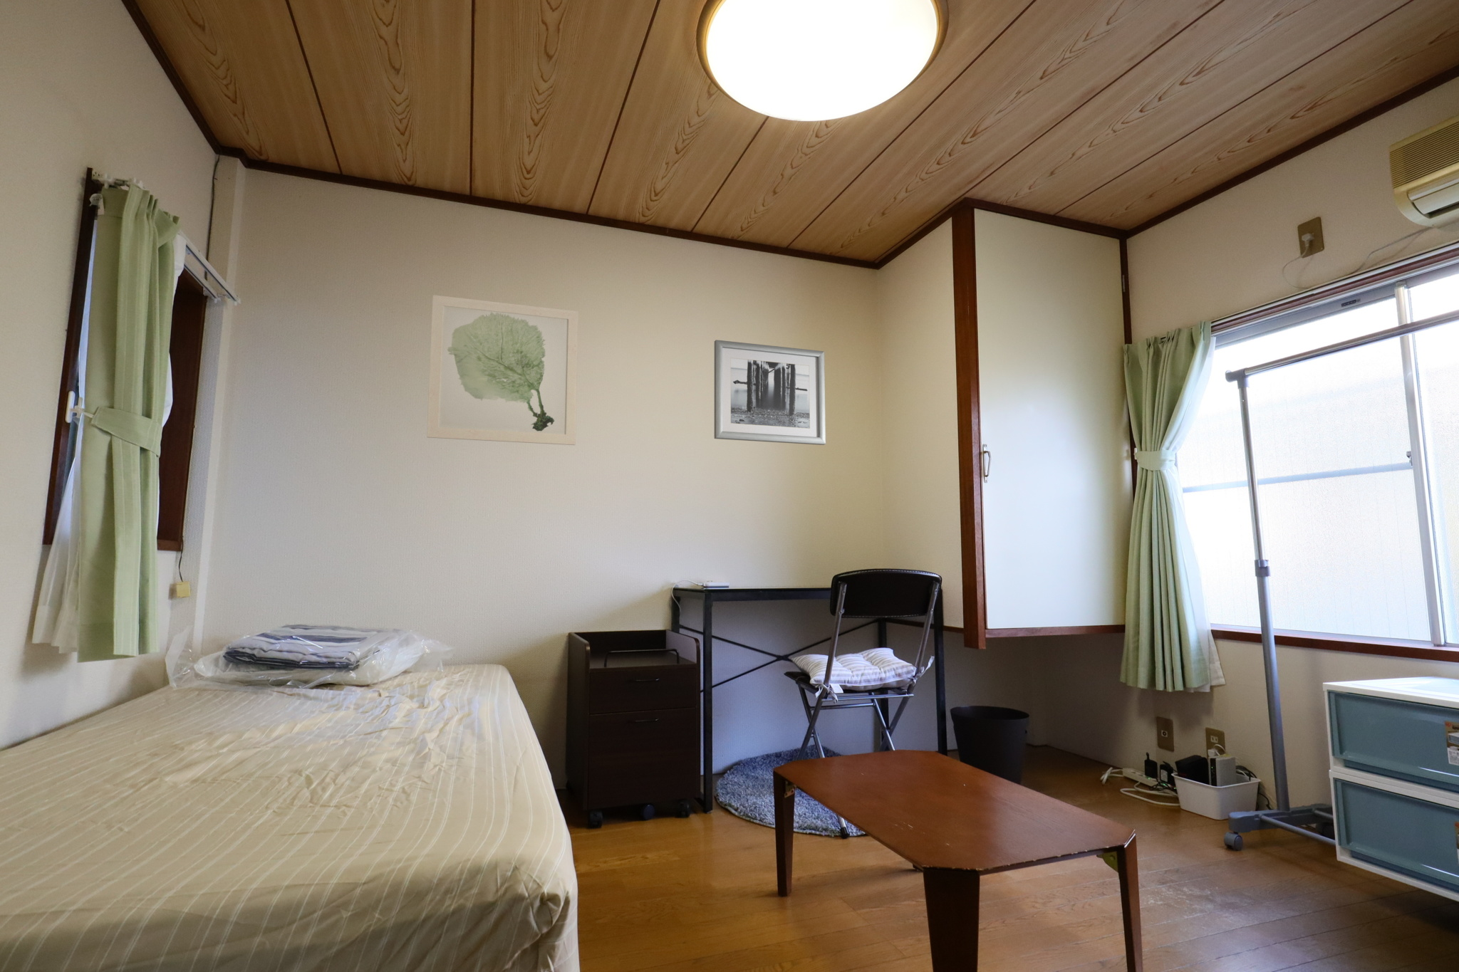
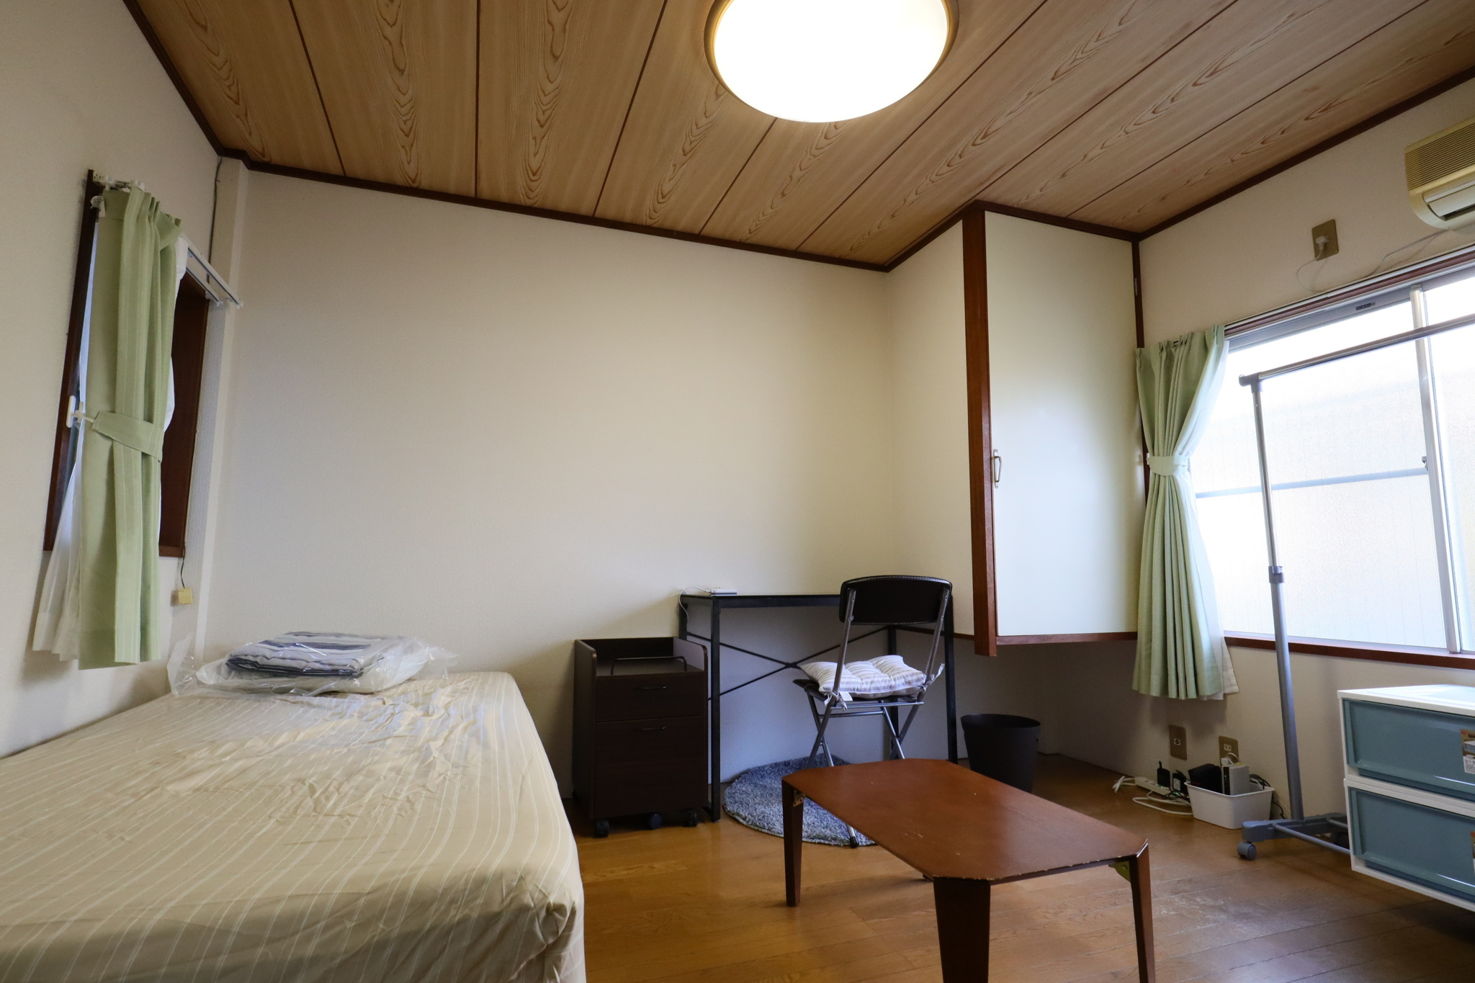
- wall art [426,294,579,446]
- wall art [714,338,827,446]
